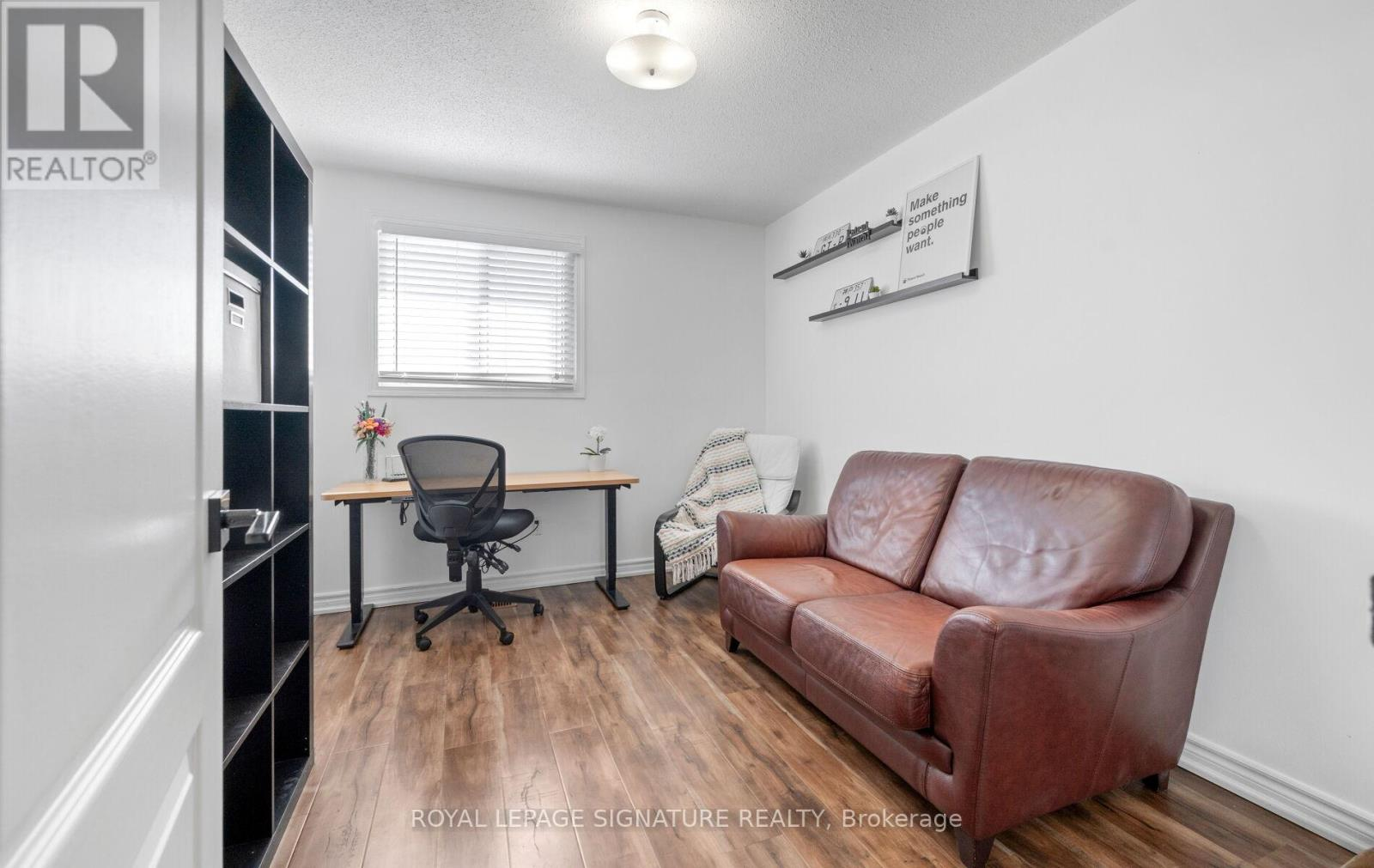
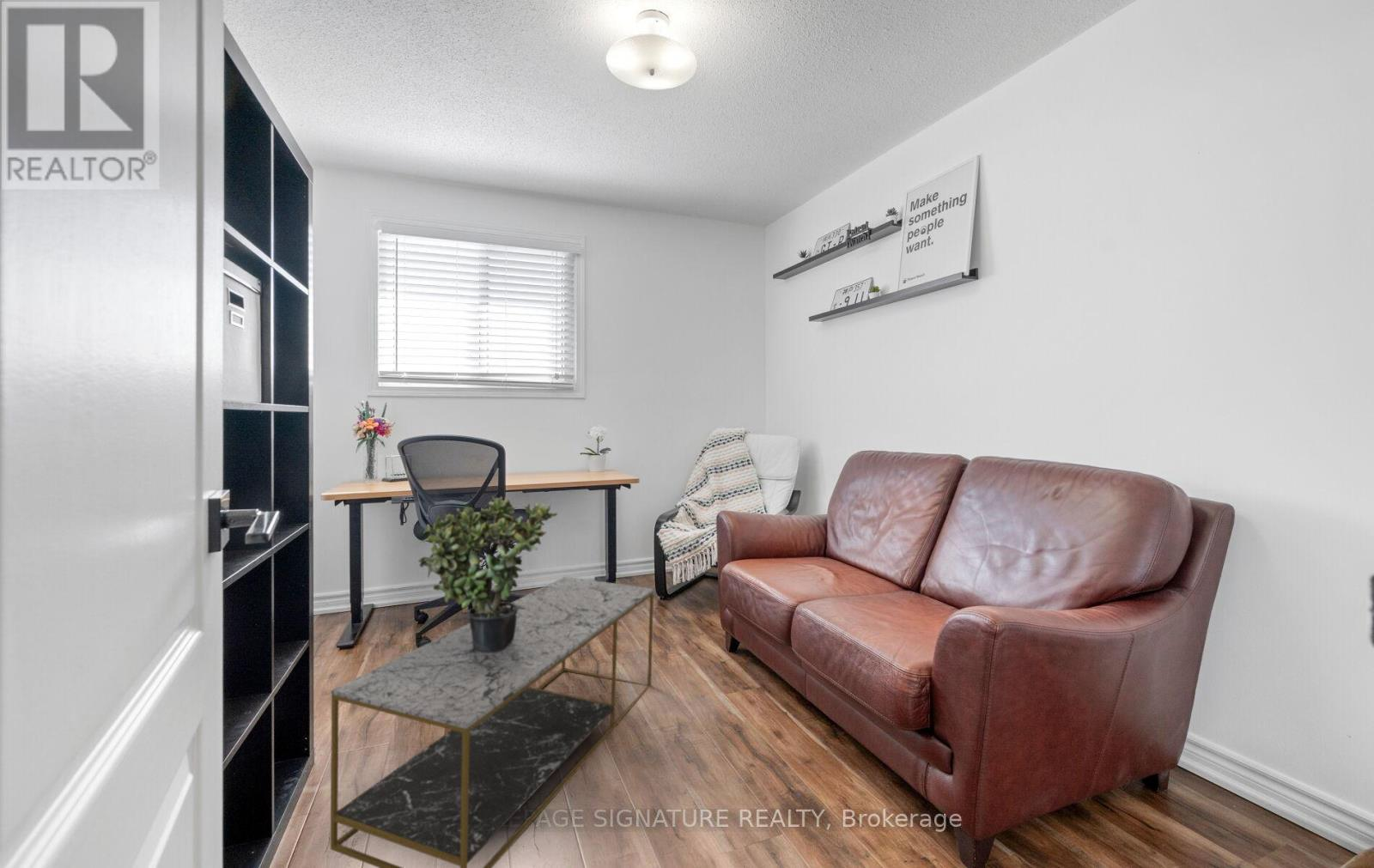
+ potted plant [417,495,558,653]
+ coffee table [330,575,654,868]
